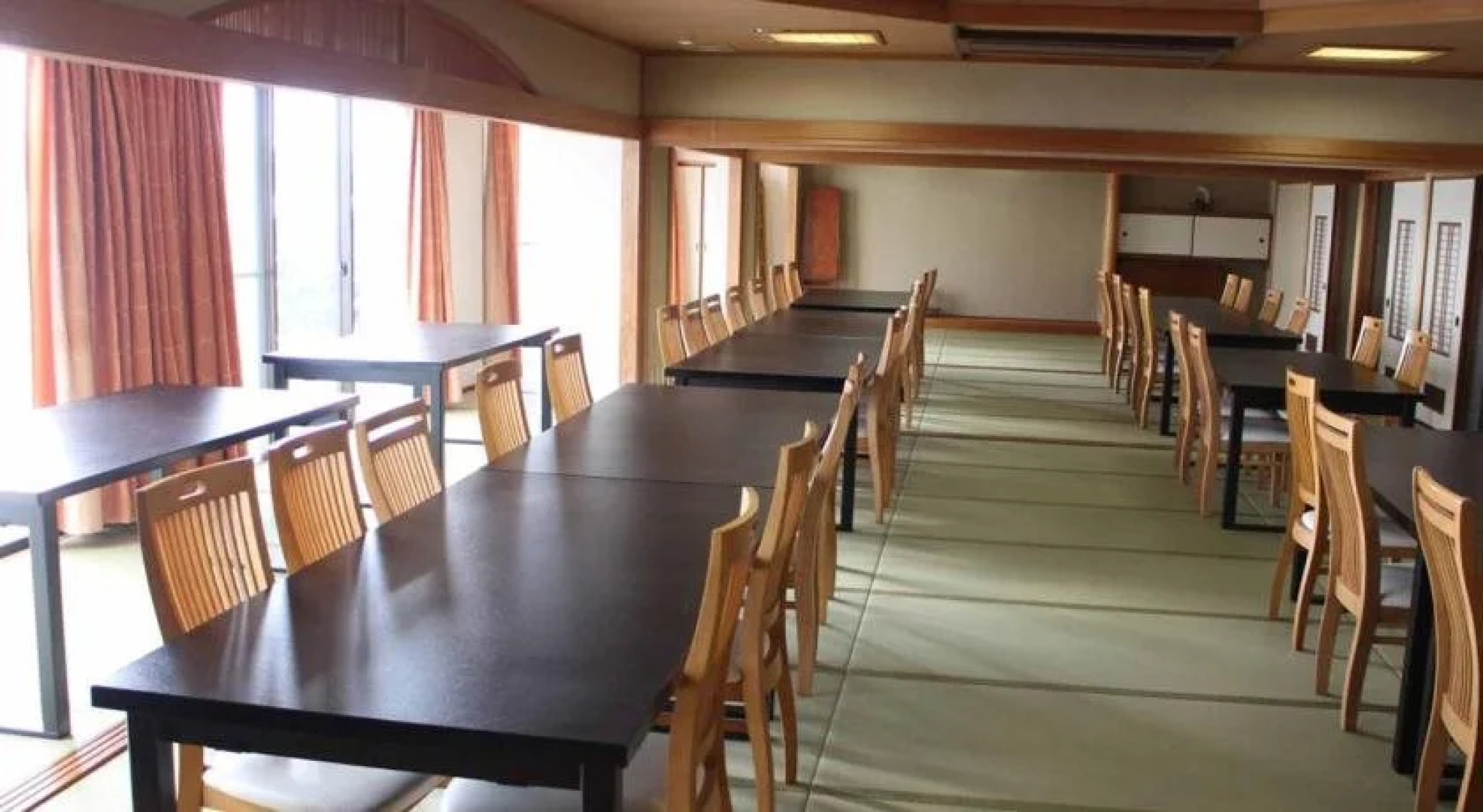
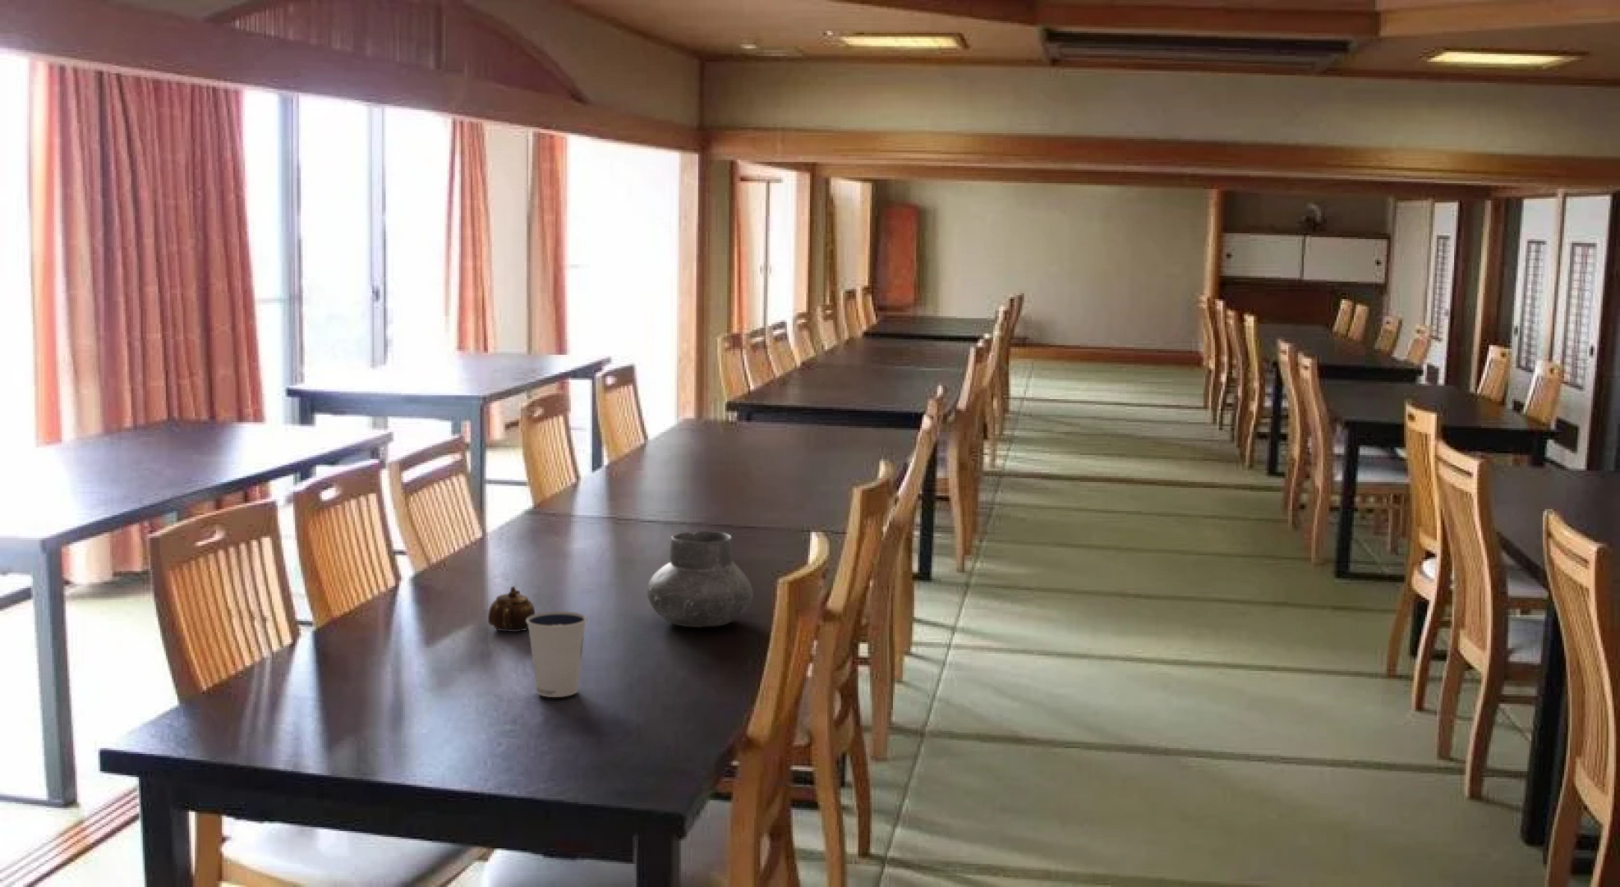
+ teapot [487,586,535,632]
+ vase [647,531,754,628]
+ dixie cup [527,611,588,698]
